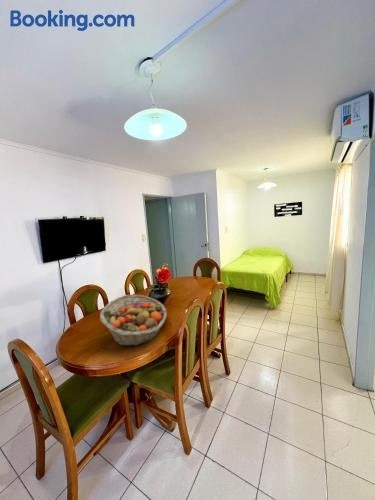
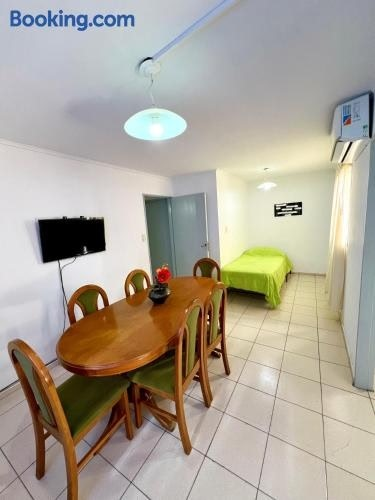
- fruit basket [99,294,168,347]
